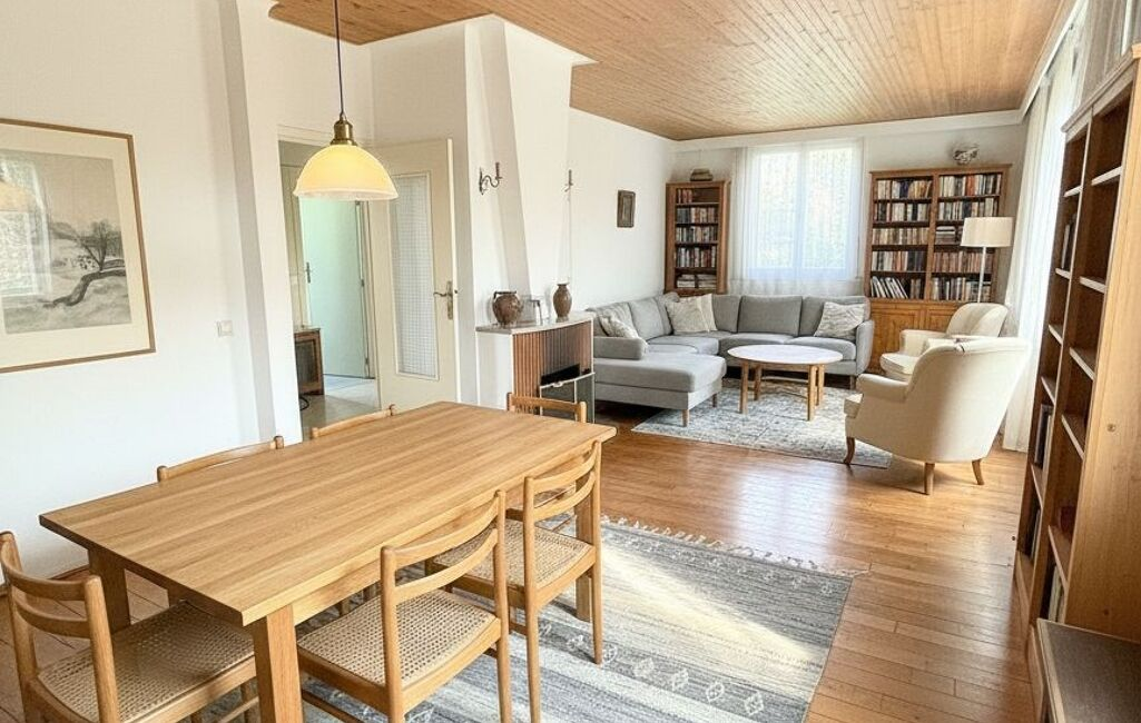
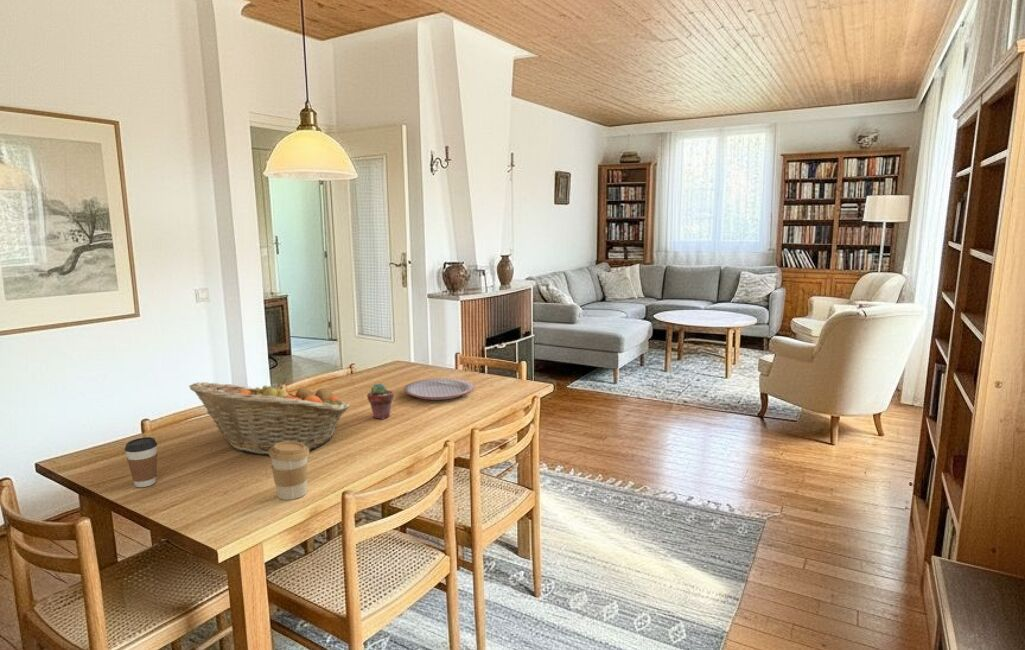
+ fruit basket [188,378,351,456]
+ coffee cup [124,436,158,488]
+ plate [403,377,475,401]
+ potted succulent [366,382,395,420]
+ coffee cup [268,442,310,501]
